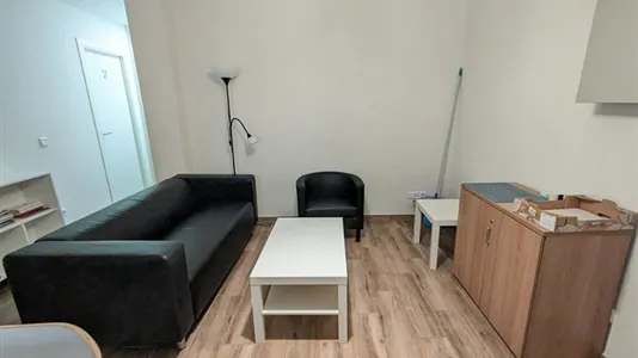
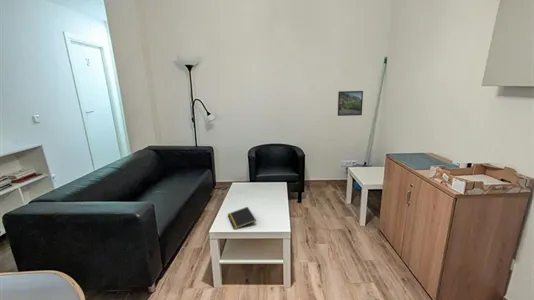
+ notepad [227,206,257,230]
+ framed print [337,90,364,117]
